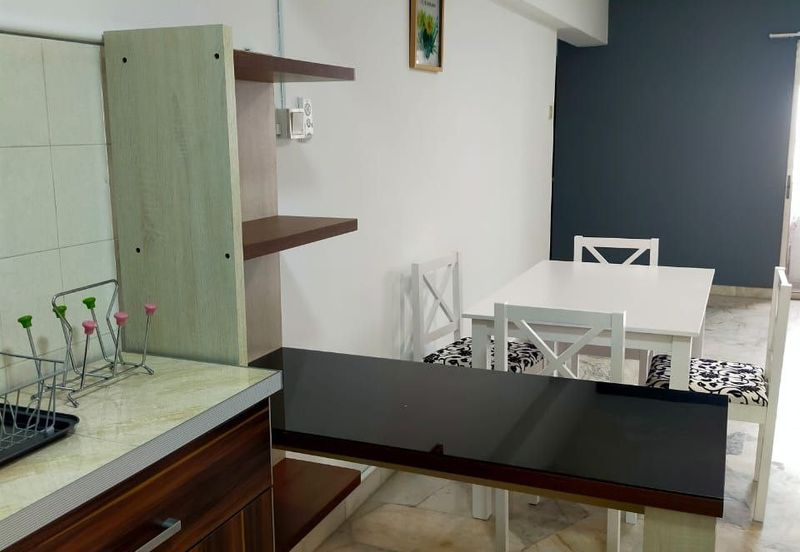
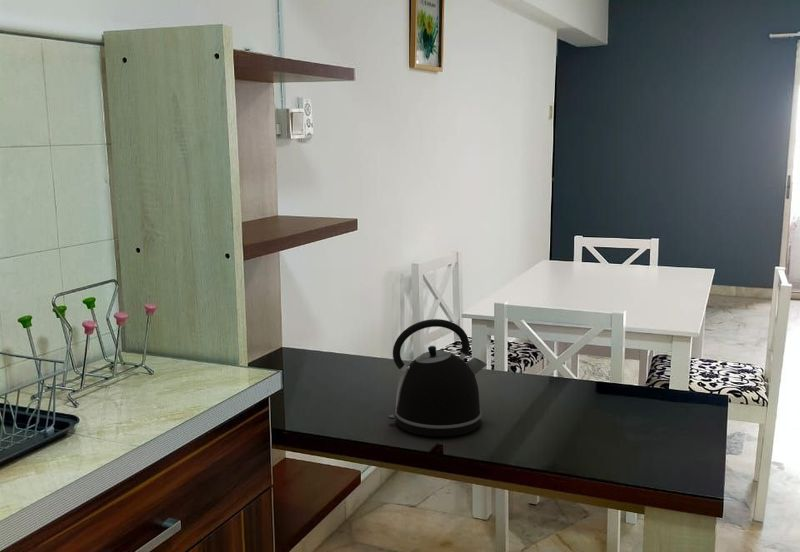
+ kettle [387,318,488,437]
